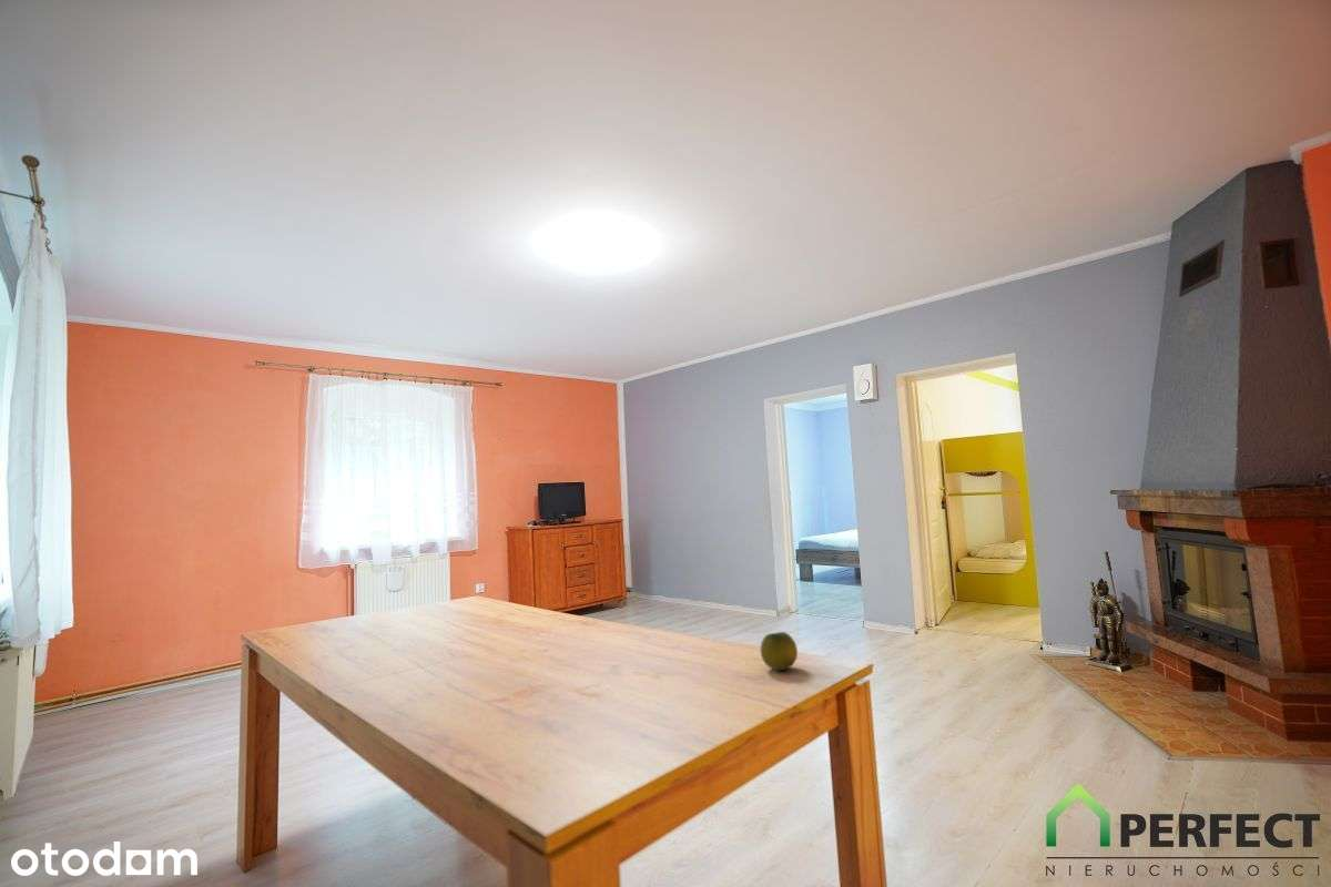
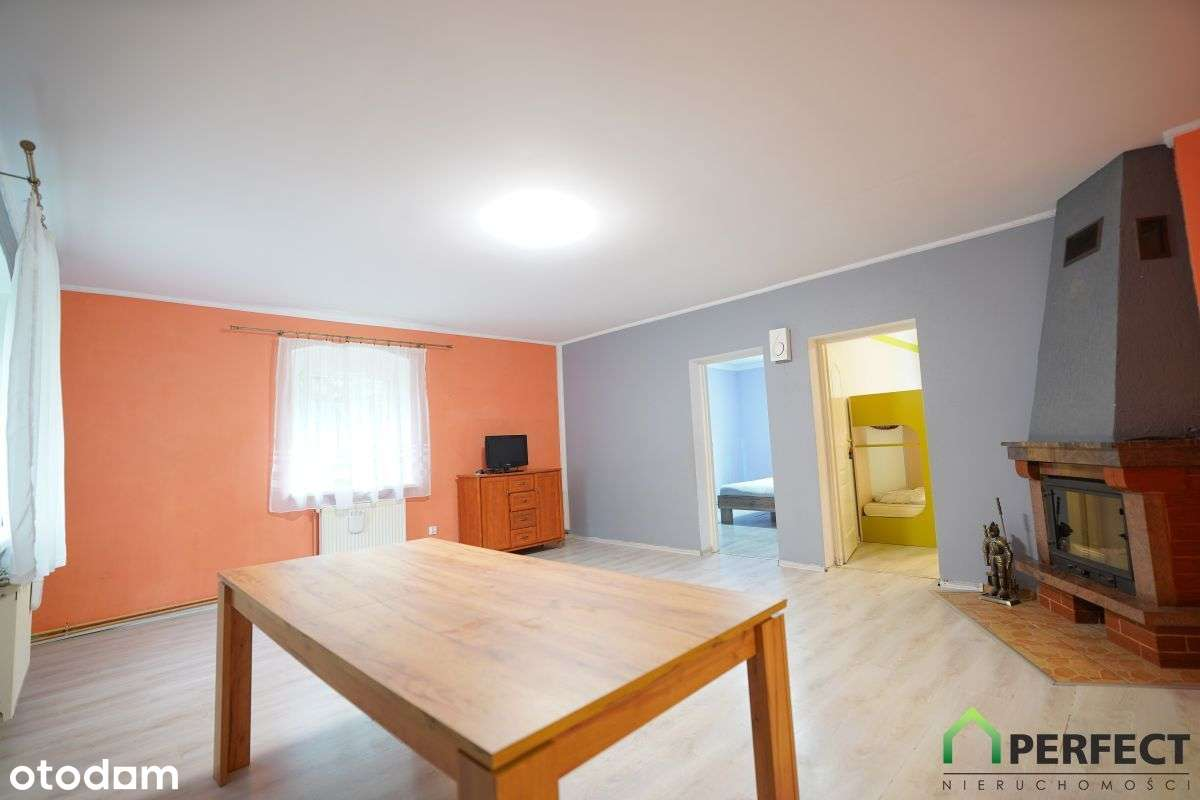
- fruit [760,631,799,672]
